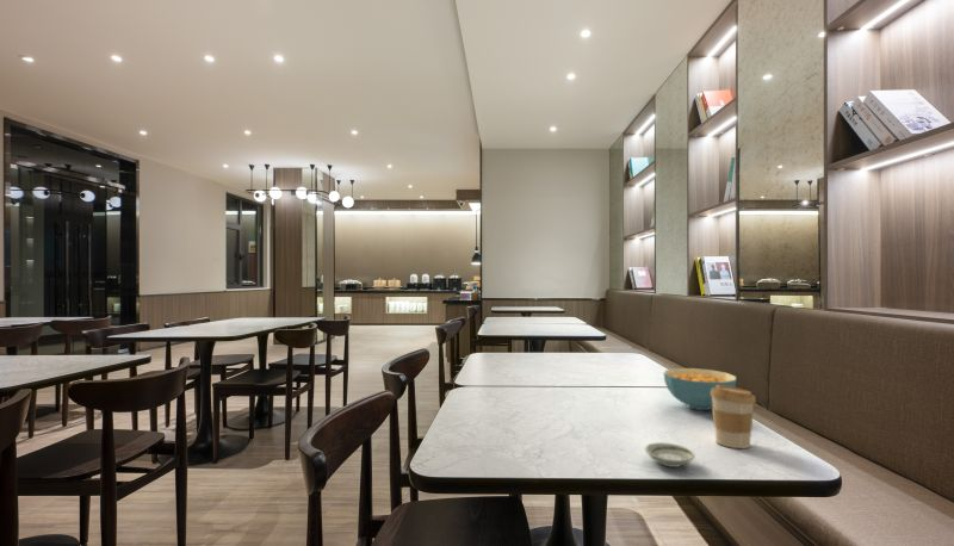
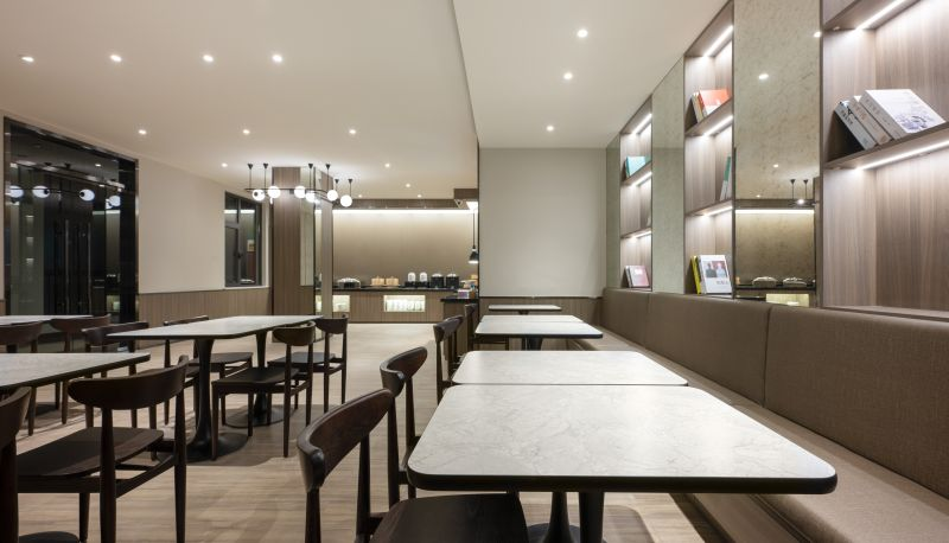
- coffee cup [711,385,757,449]
- saucer [644,441,696,469]
- cereal bowl [663,367,737,411]
